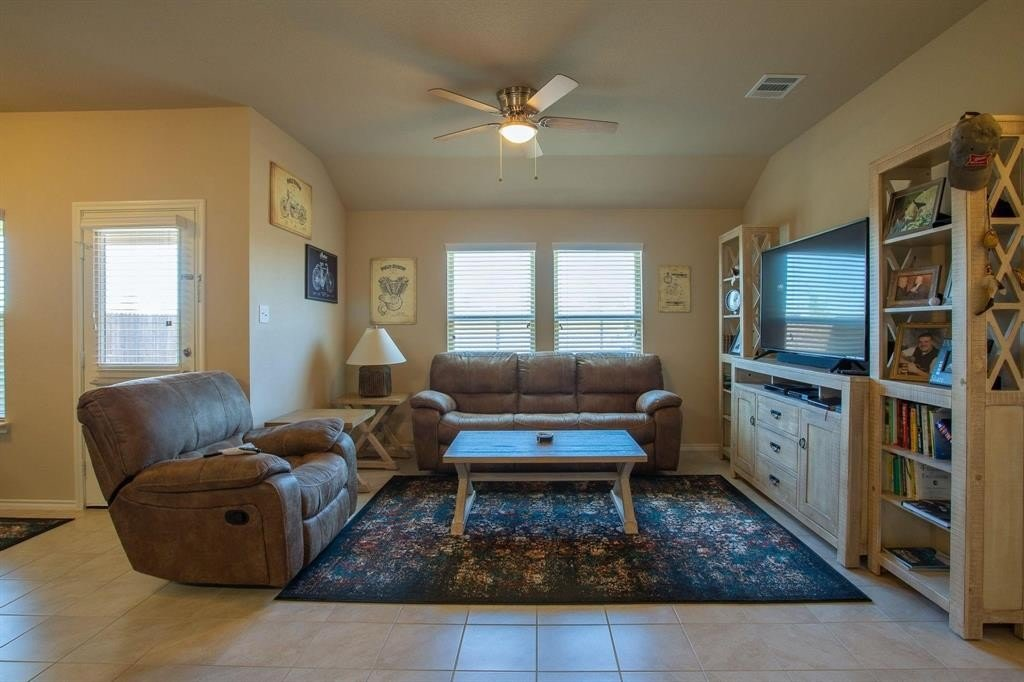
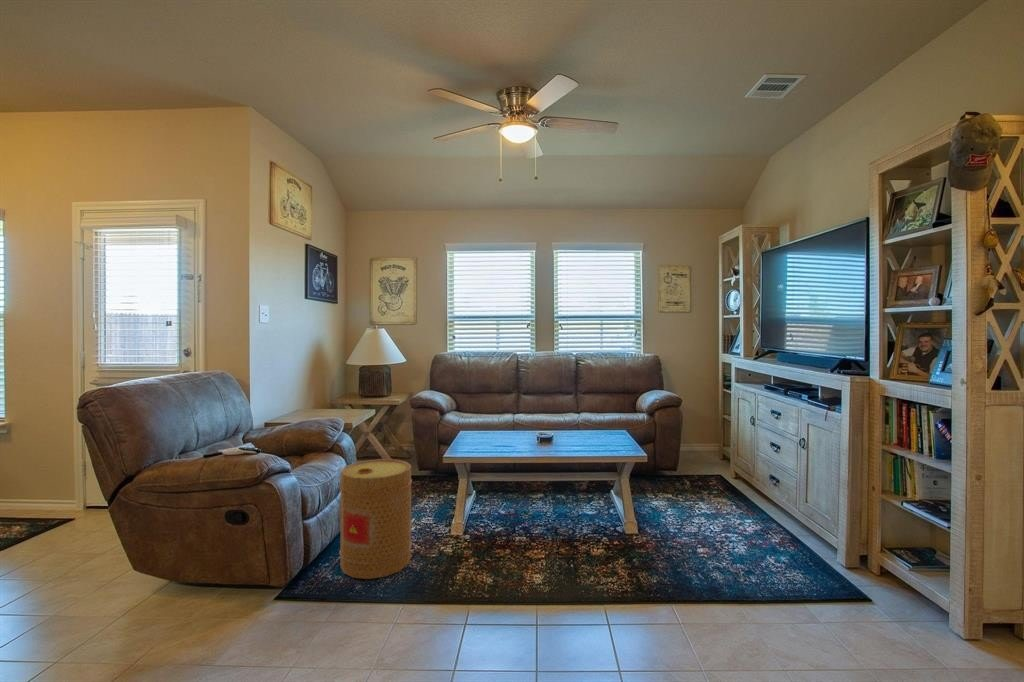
+ basket [338,458,413,580]
